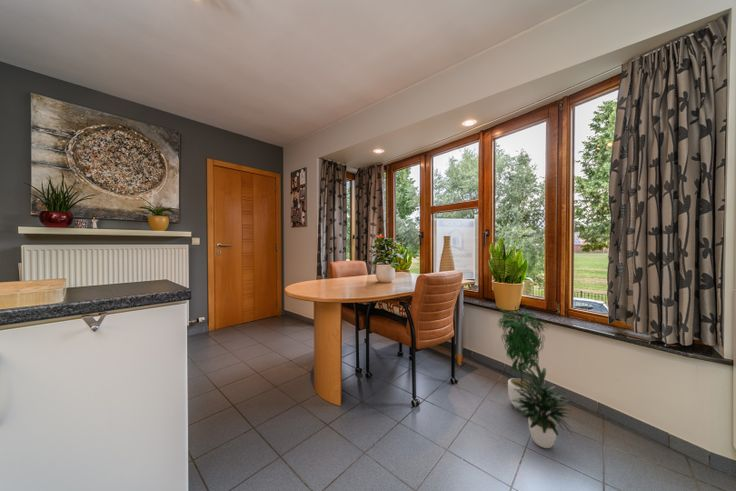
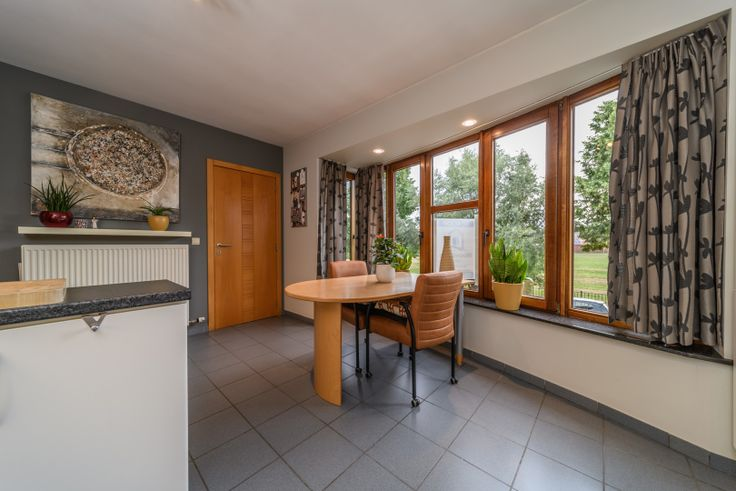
- potted plant [496,305,573,449]
